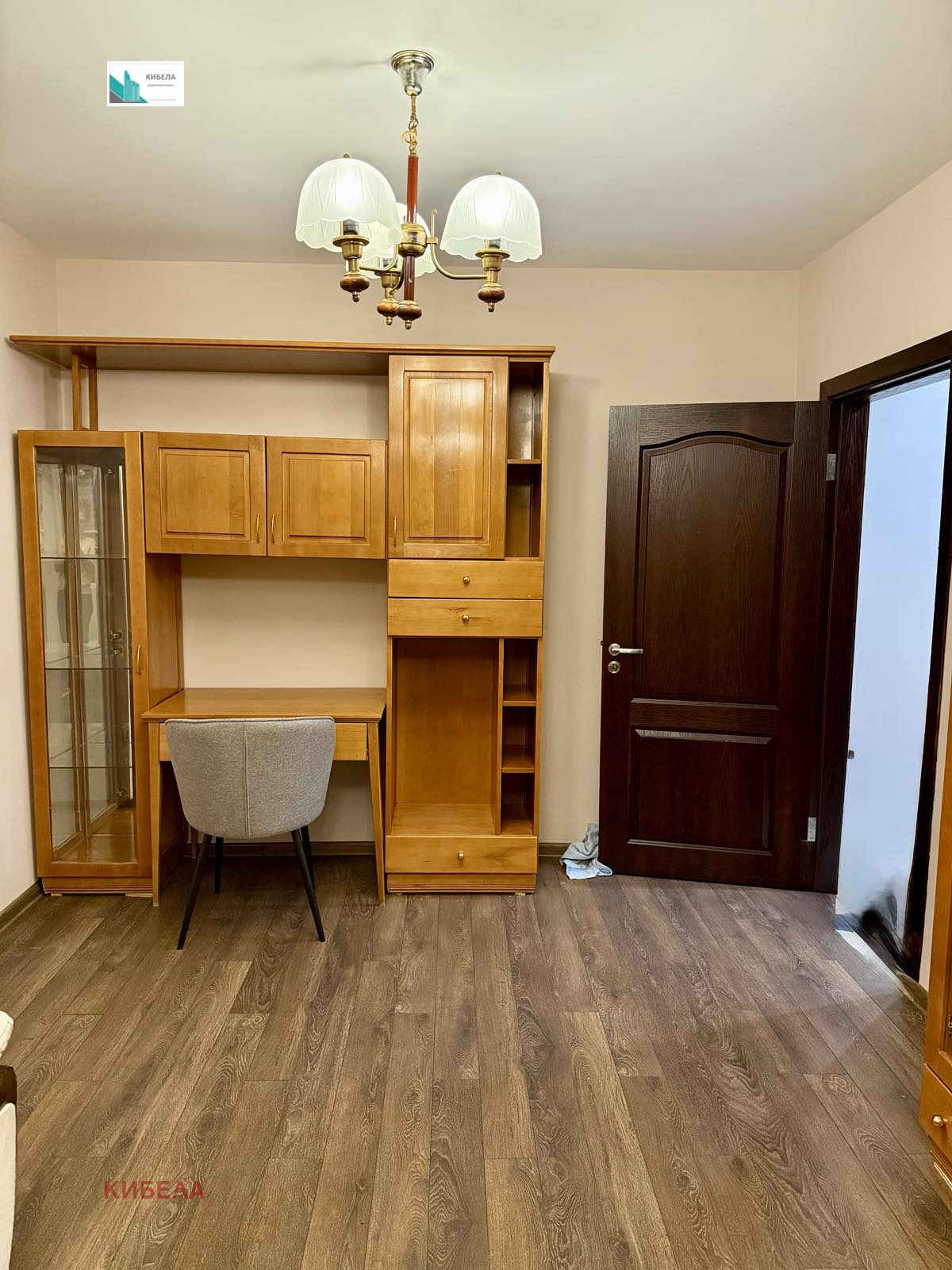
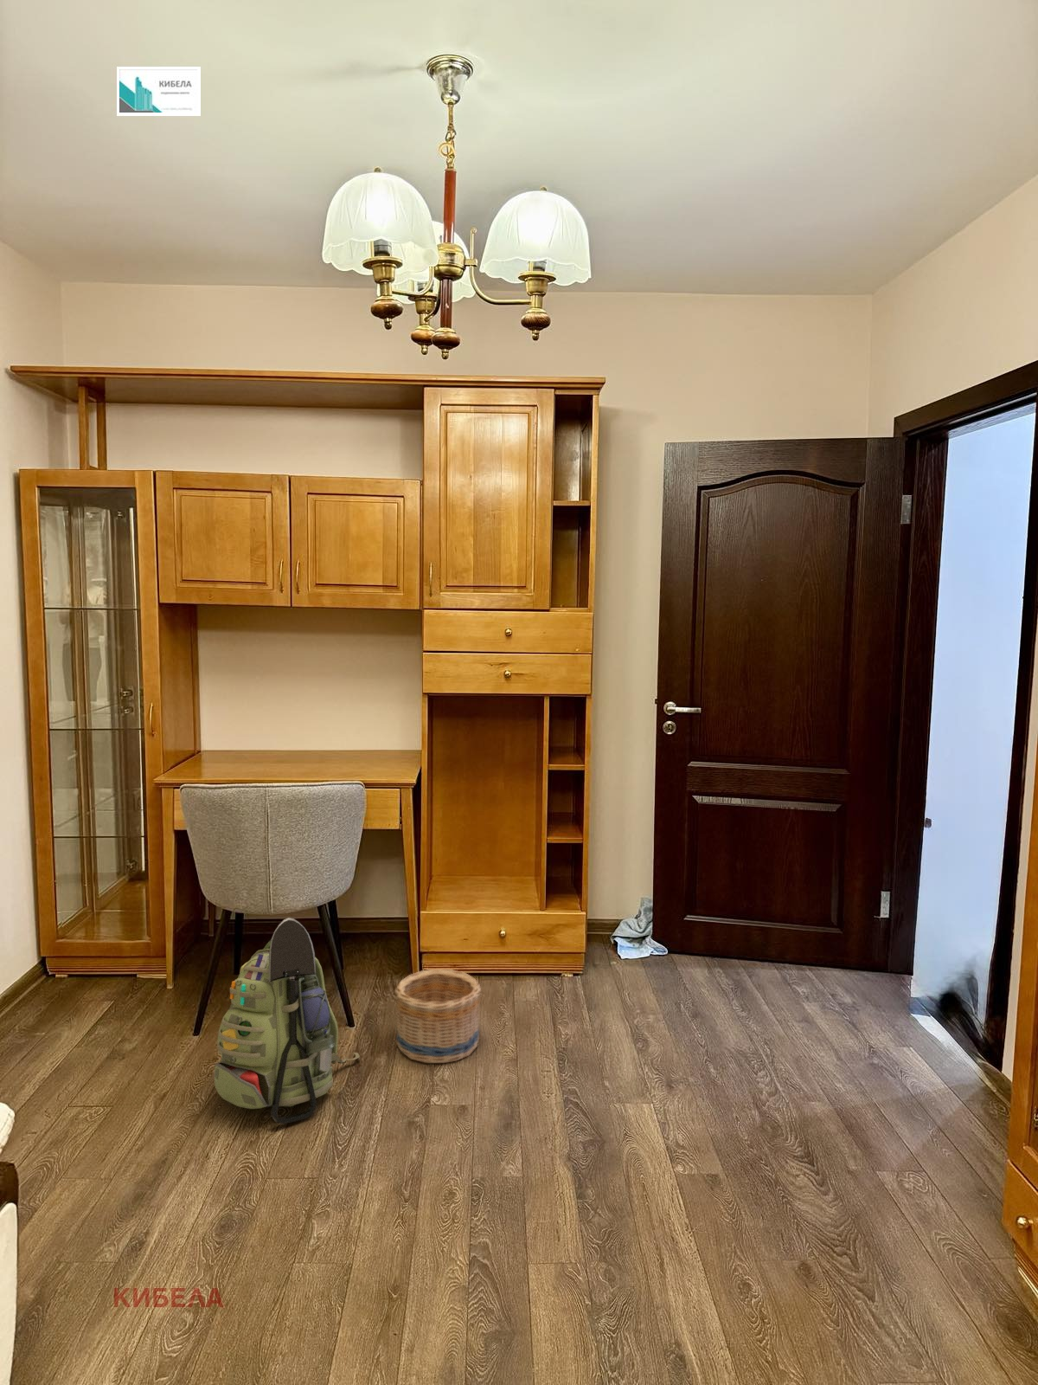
+ basket [395,968,482,1064]
+ backpack [213,917,361,1124]
